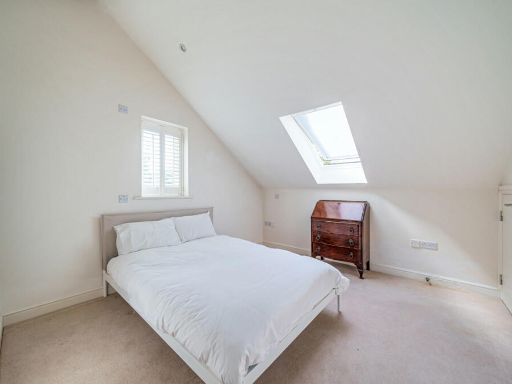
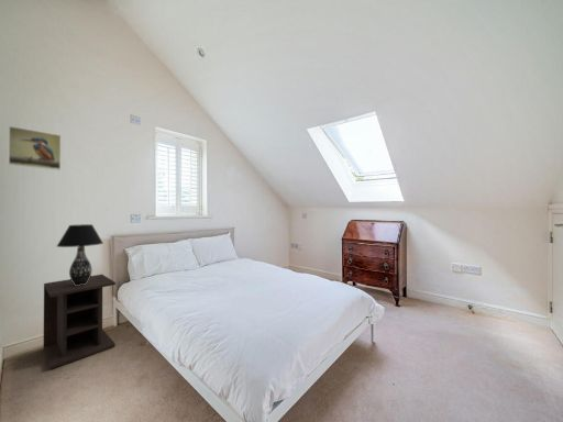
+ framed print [8,125,62,171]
+ table lamp [56,223,104,286]
+ nightstand [43,274,117,370]
